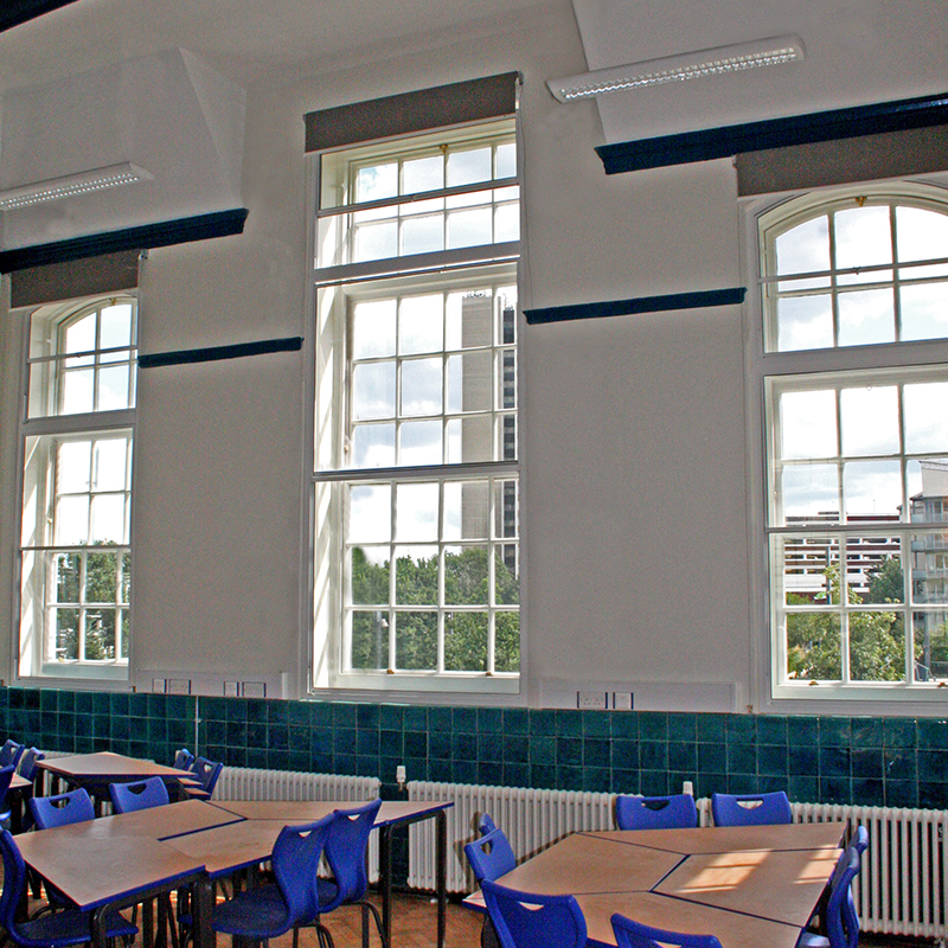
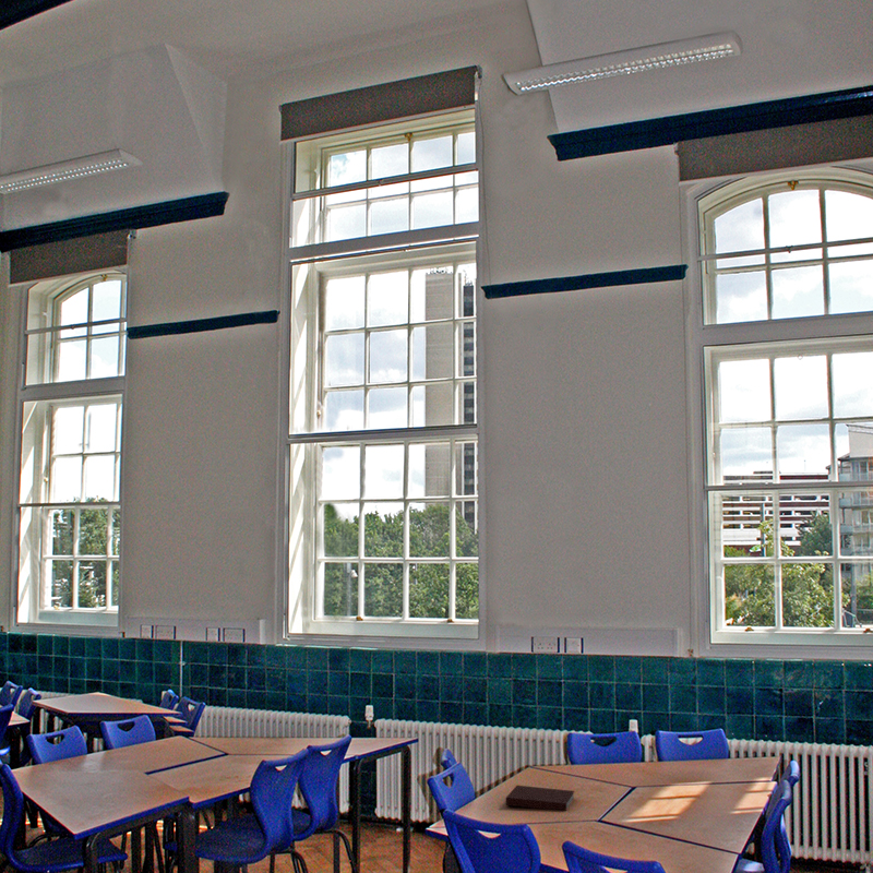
+ notebook [505,785,575,812]
